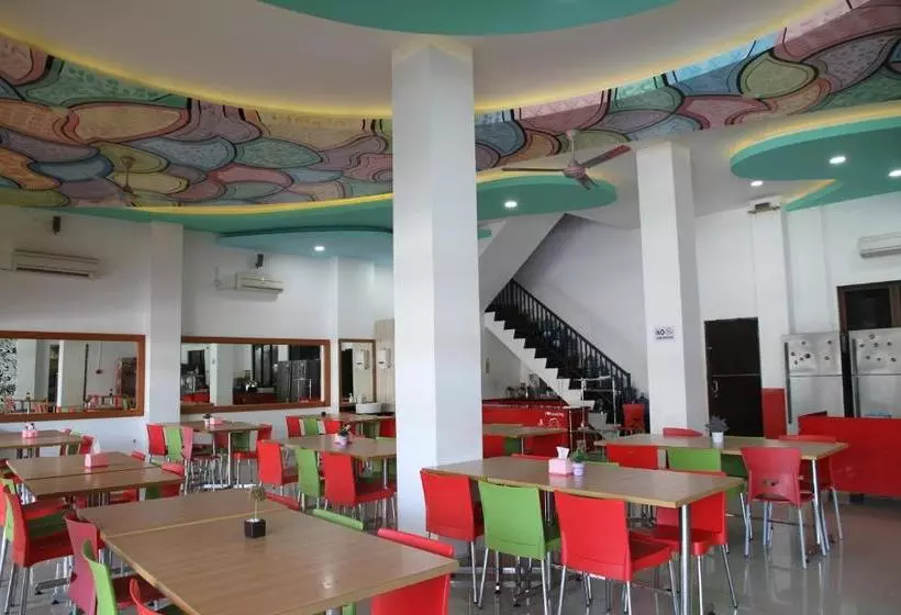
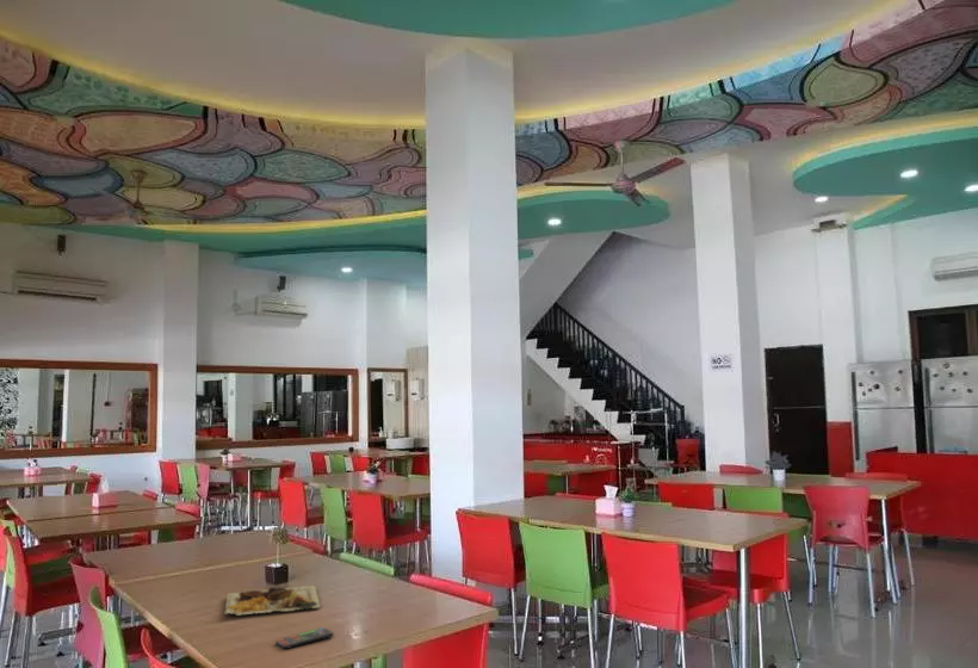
+ food plate [224,583,322,617]
+ smartphone [274,626,334,650]
